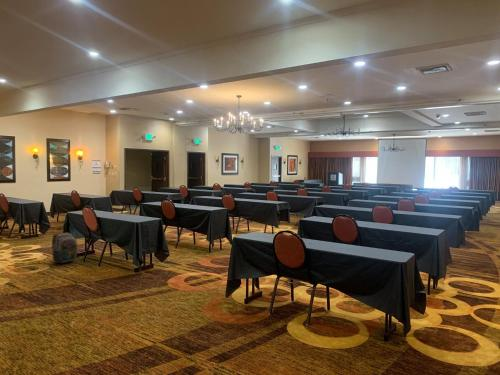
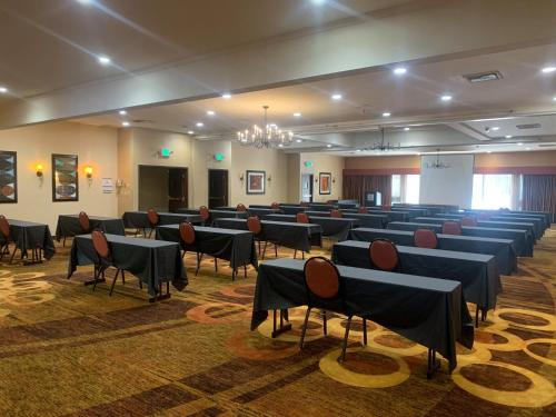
- backpack [51,232,79,265]
